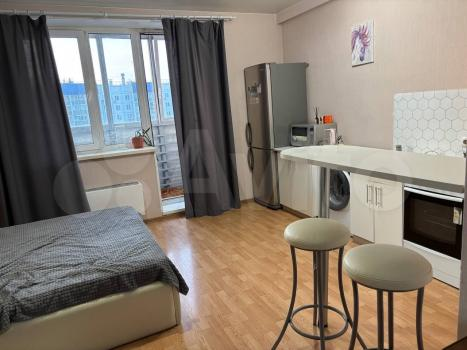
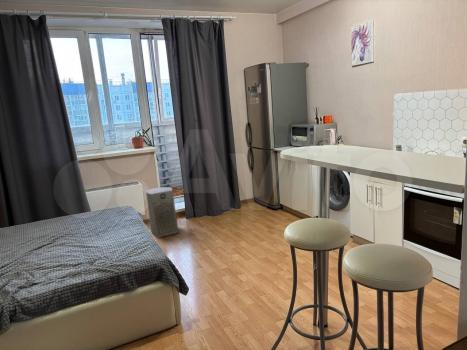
+ fan [145,186,180,239]
